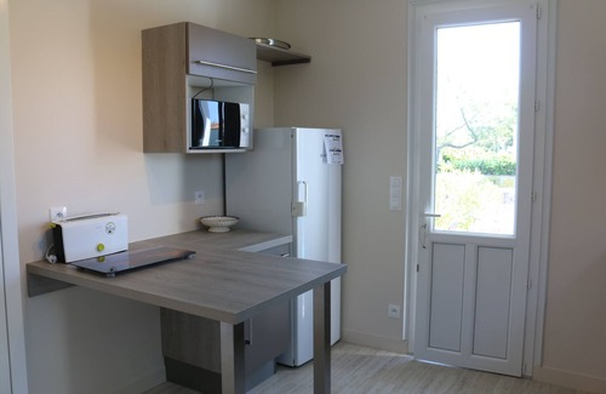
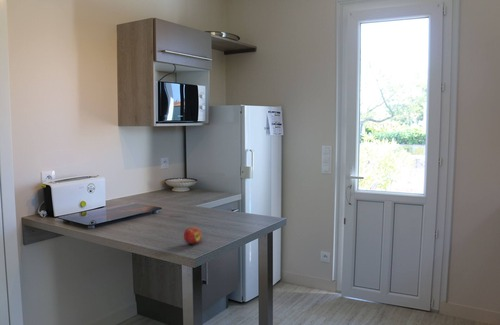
+ apple [183,226,203,245]
